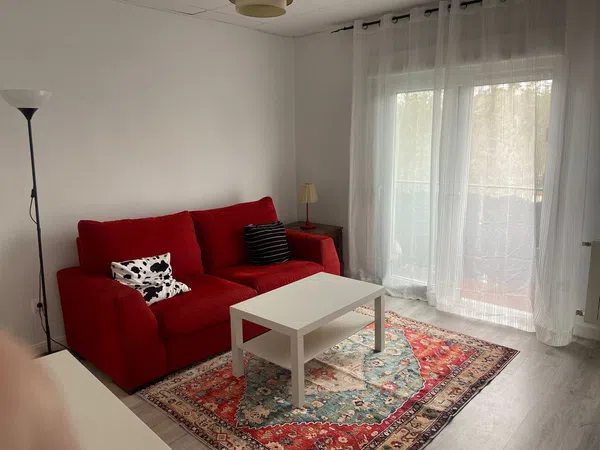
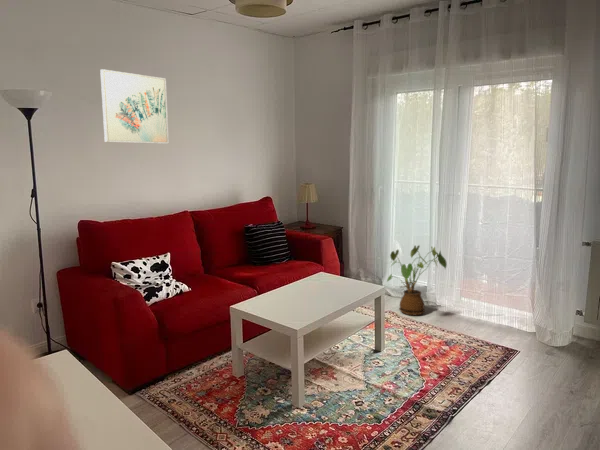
+ wall art [99,68,170,145]
+ house plant [386,244,448,317]
